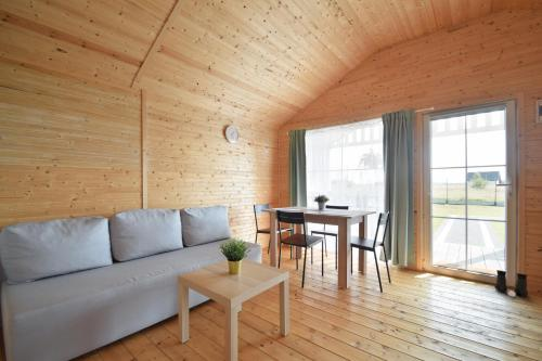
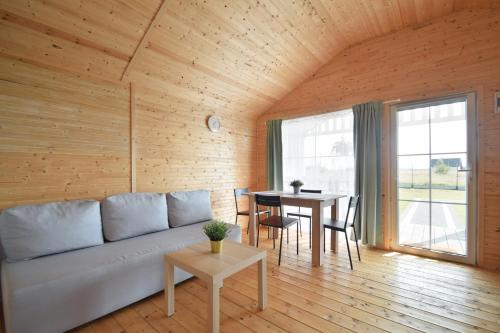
- boots [493,269,529,298]
